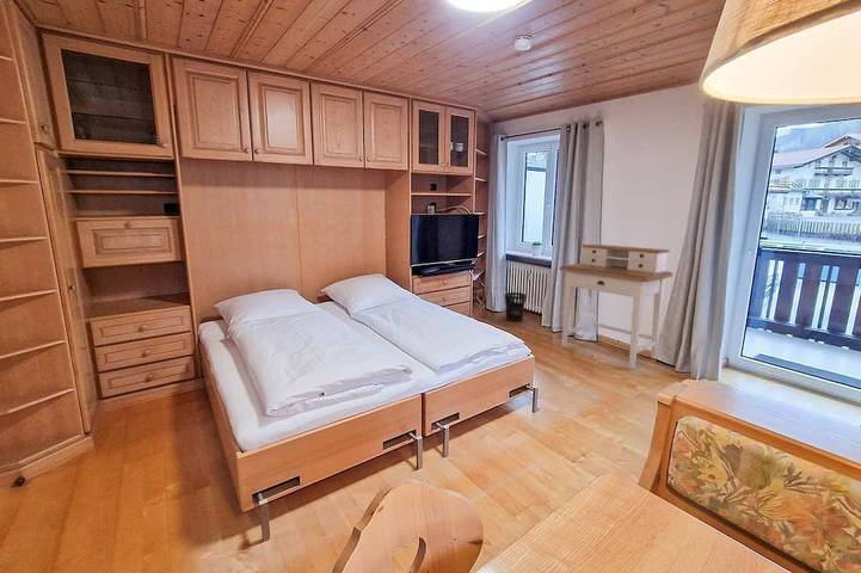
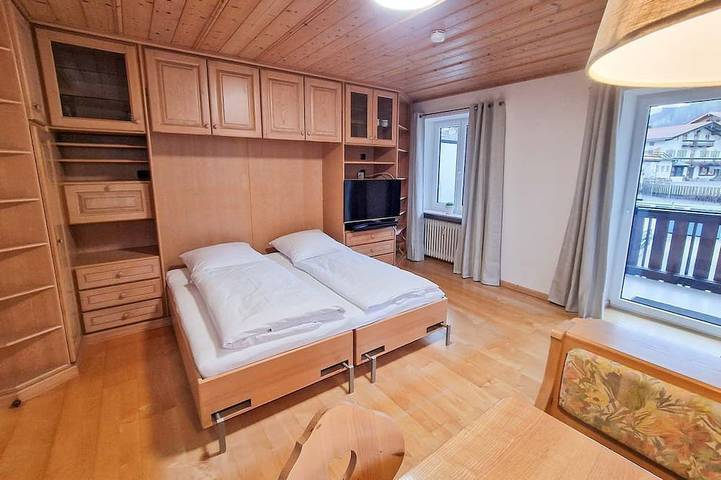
- wastebasket [503,291,528,322]
- desk [559,244,674,370]
